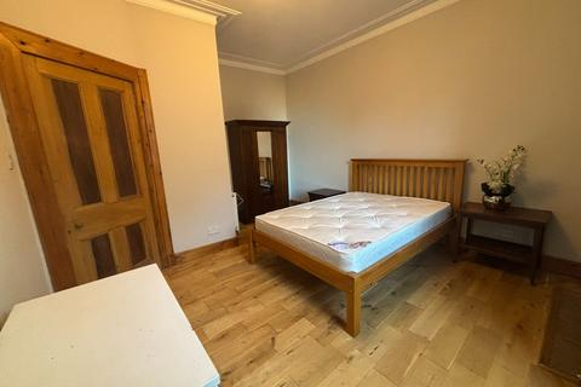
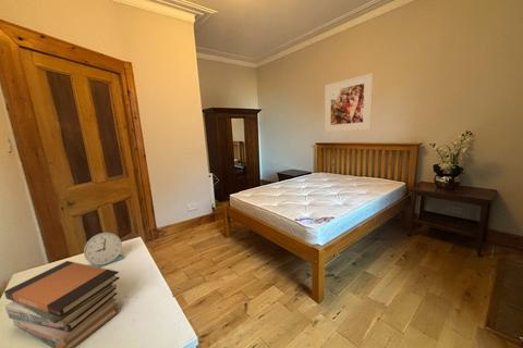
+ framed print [324,72,374,133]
+ alarm clock [83,232,125,268]
+ book stack [3,260,121,348]
